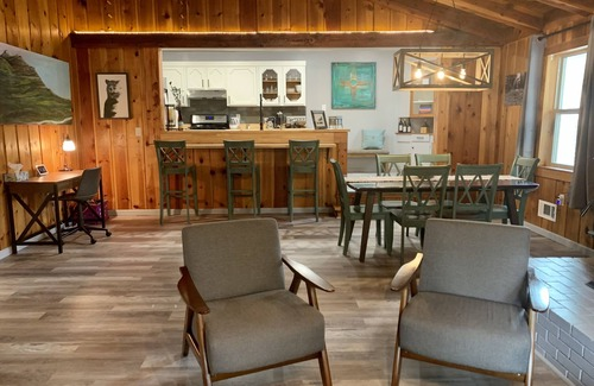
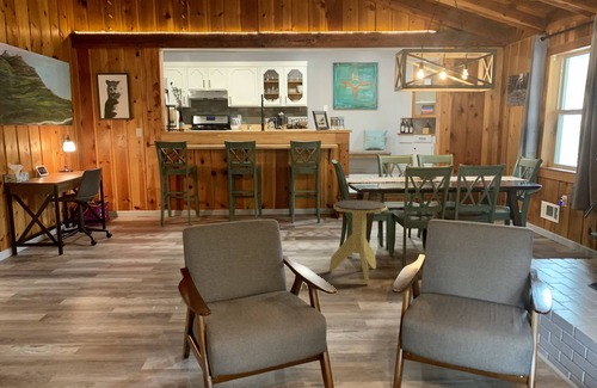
+ side table [328,199,388,287]
